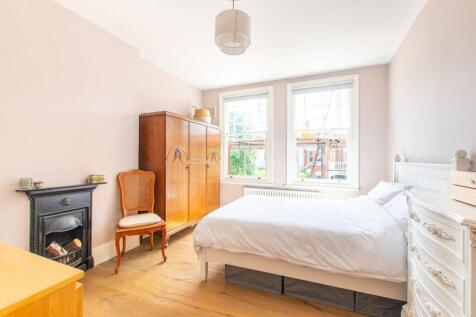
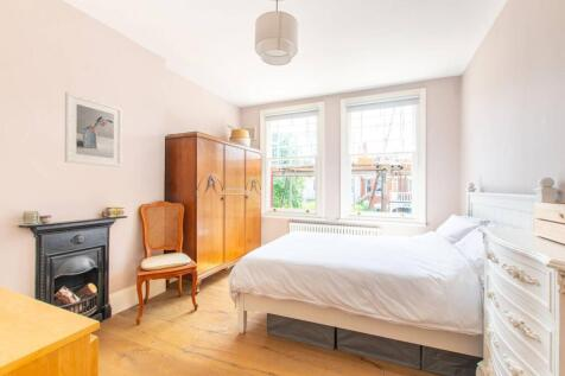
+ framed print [64,91,123,168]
